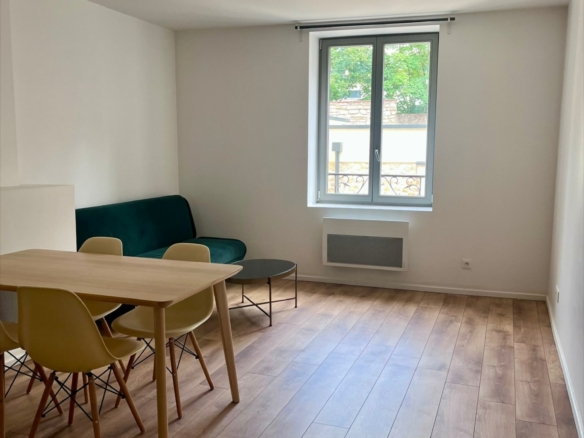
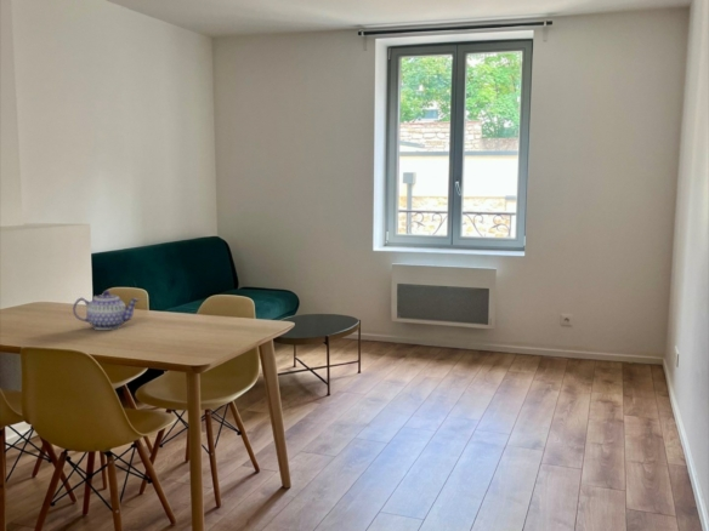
+ teapot [72,289,141,331]
